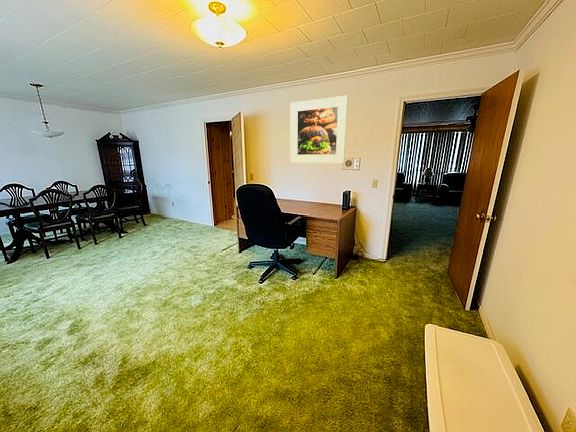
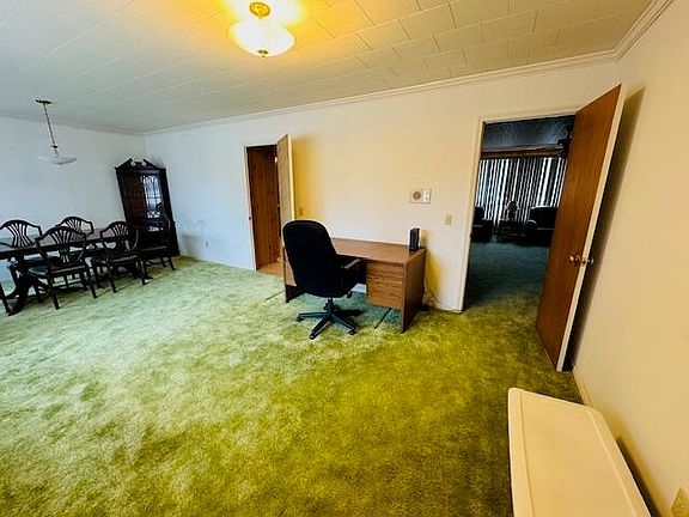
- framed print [289,95,349,164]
